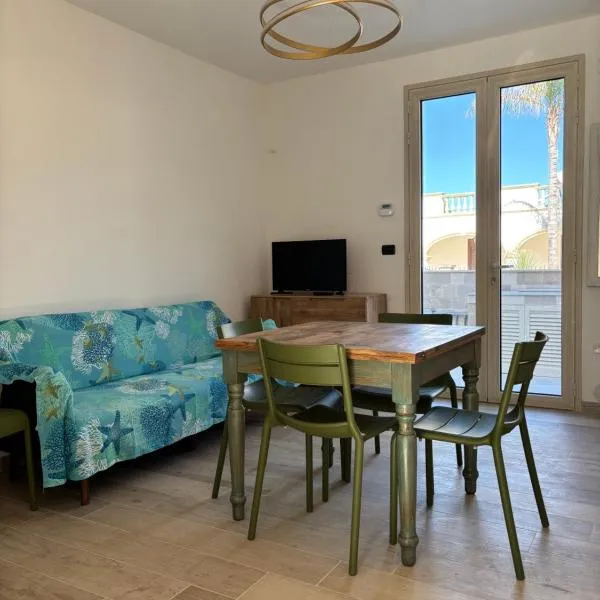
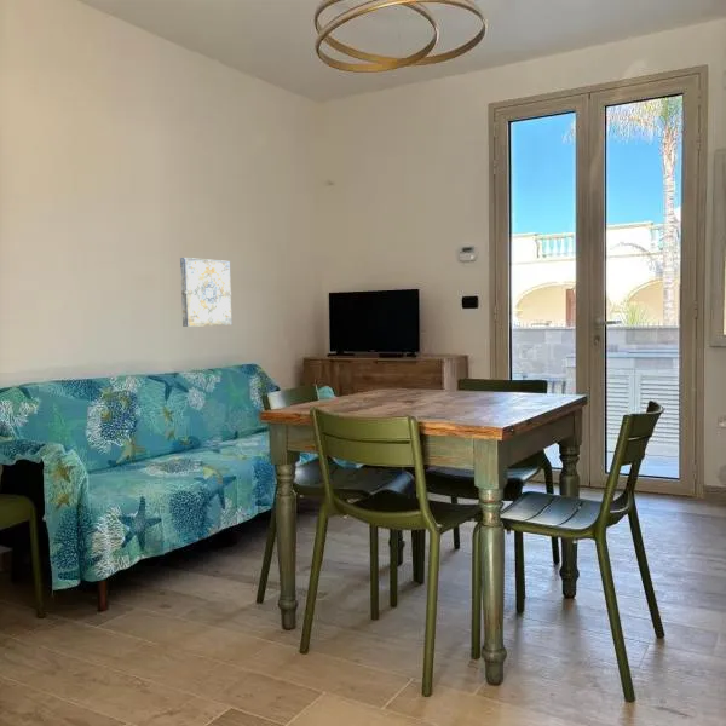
+ wall art [179,257,234,328]
